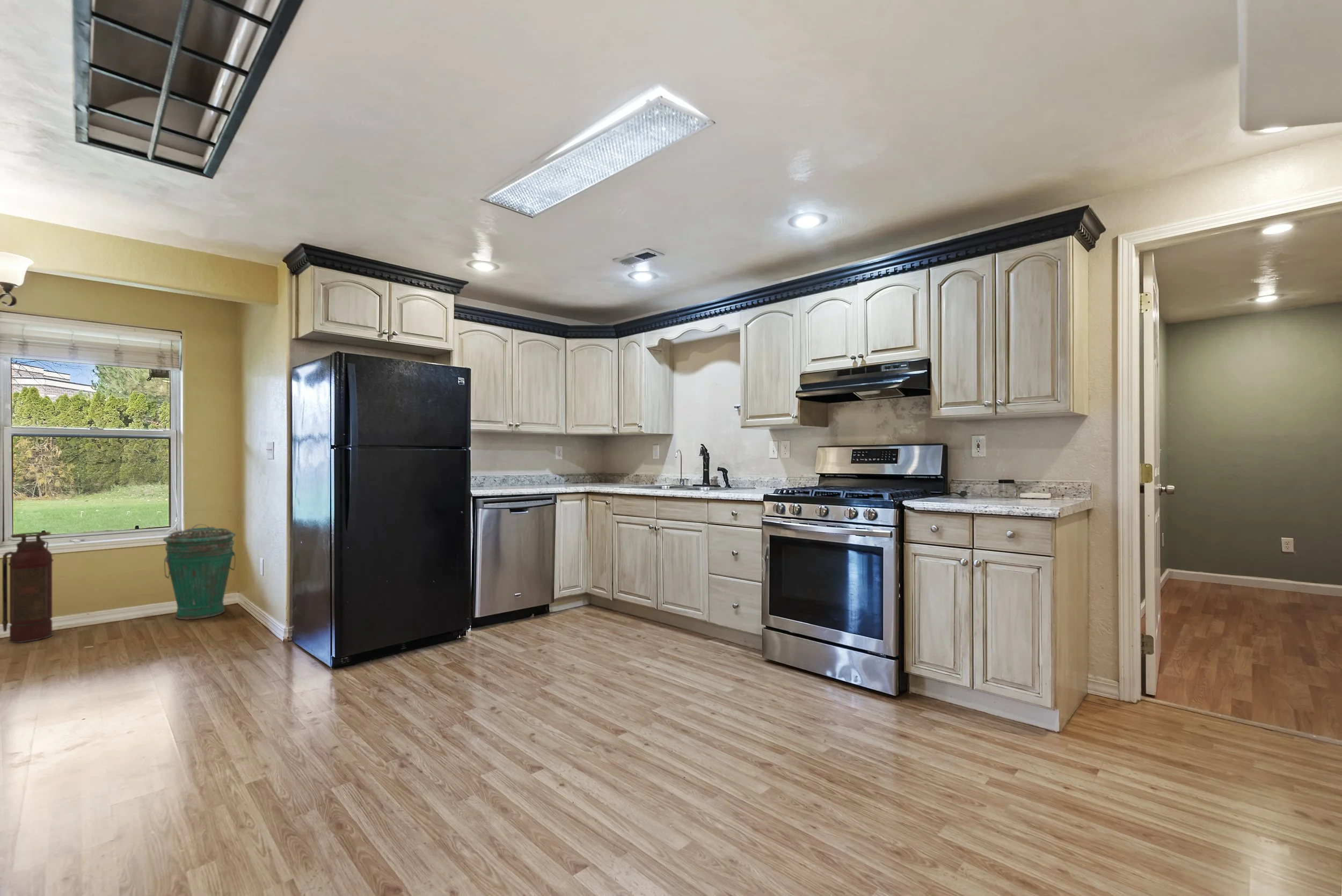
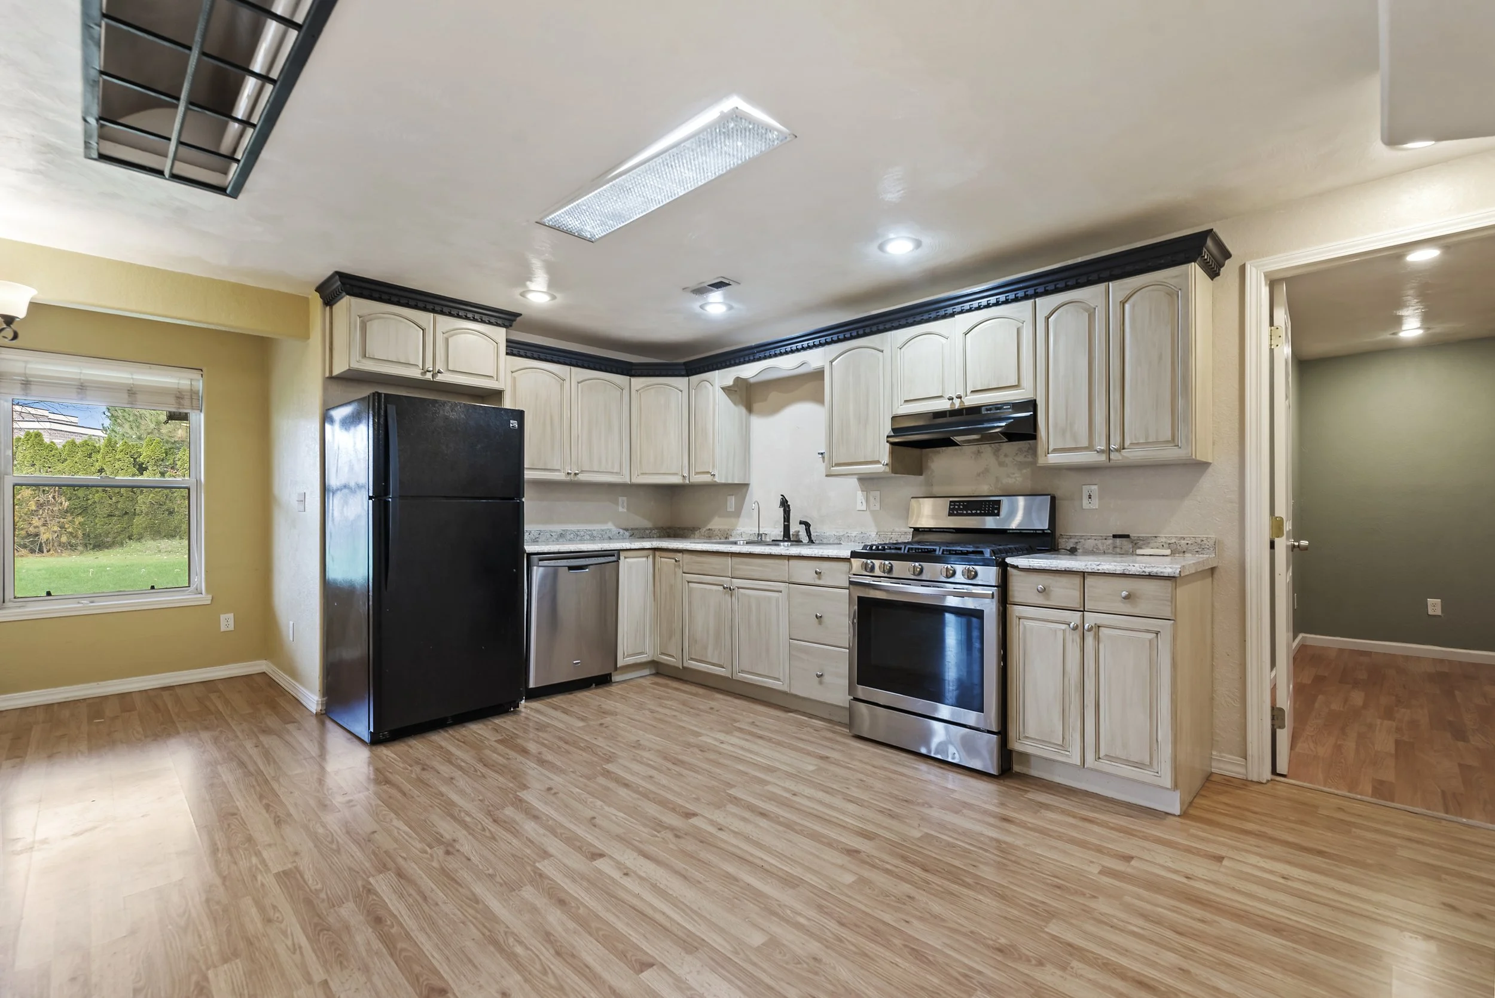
- trash can [163,523,236,621]
- fire extinguisher [2,531,54,643]
